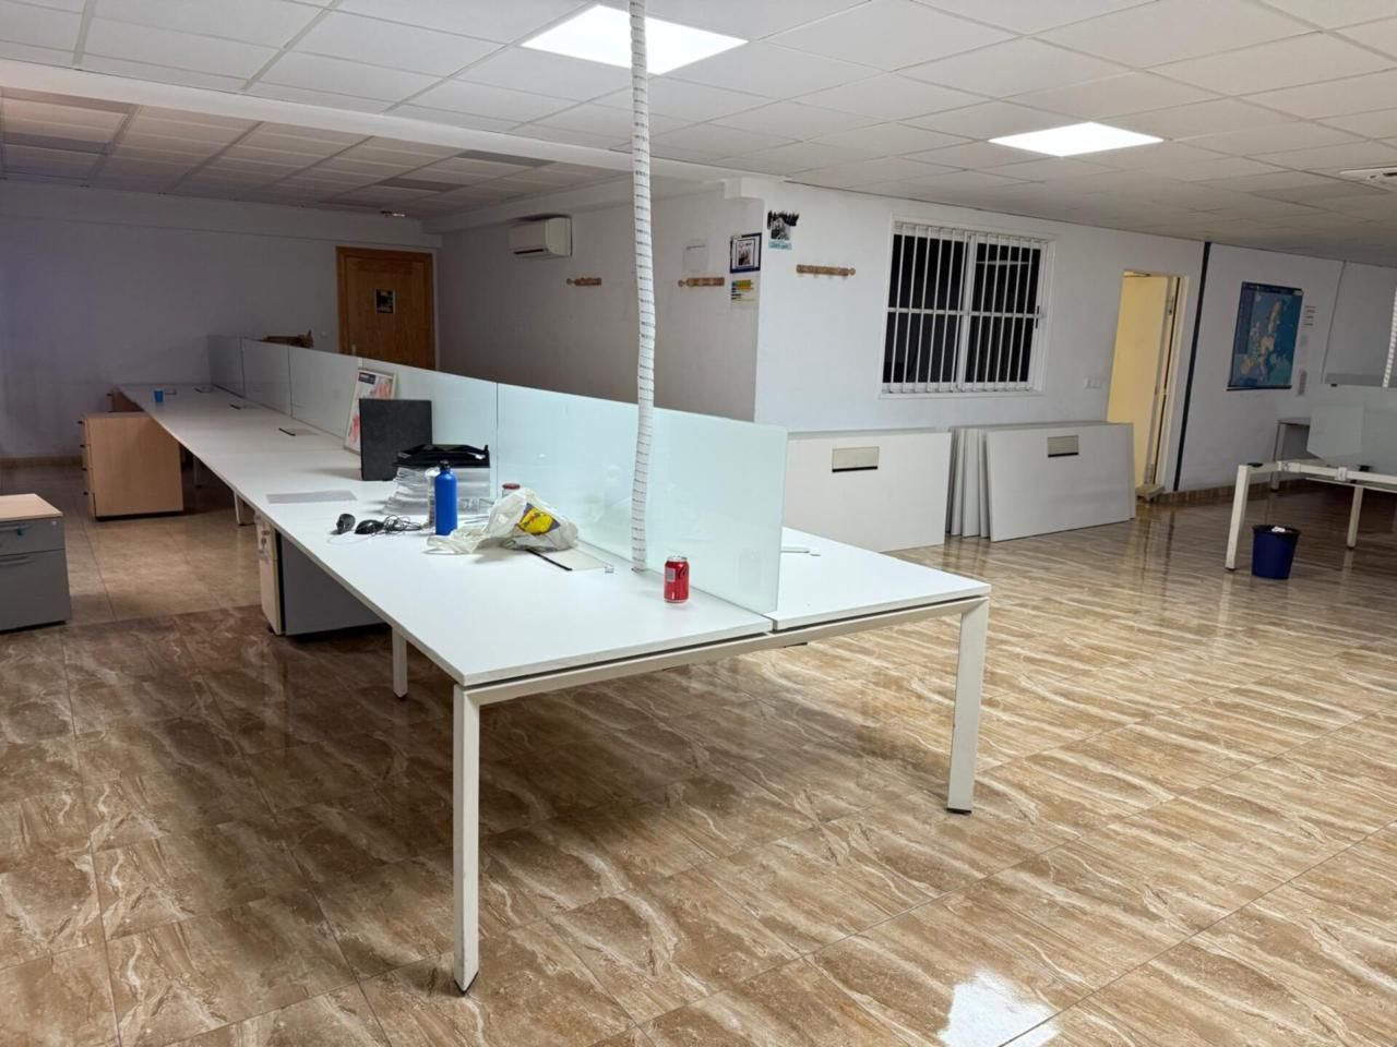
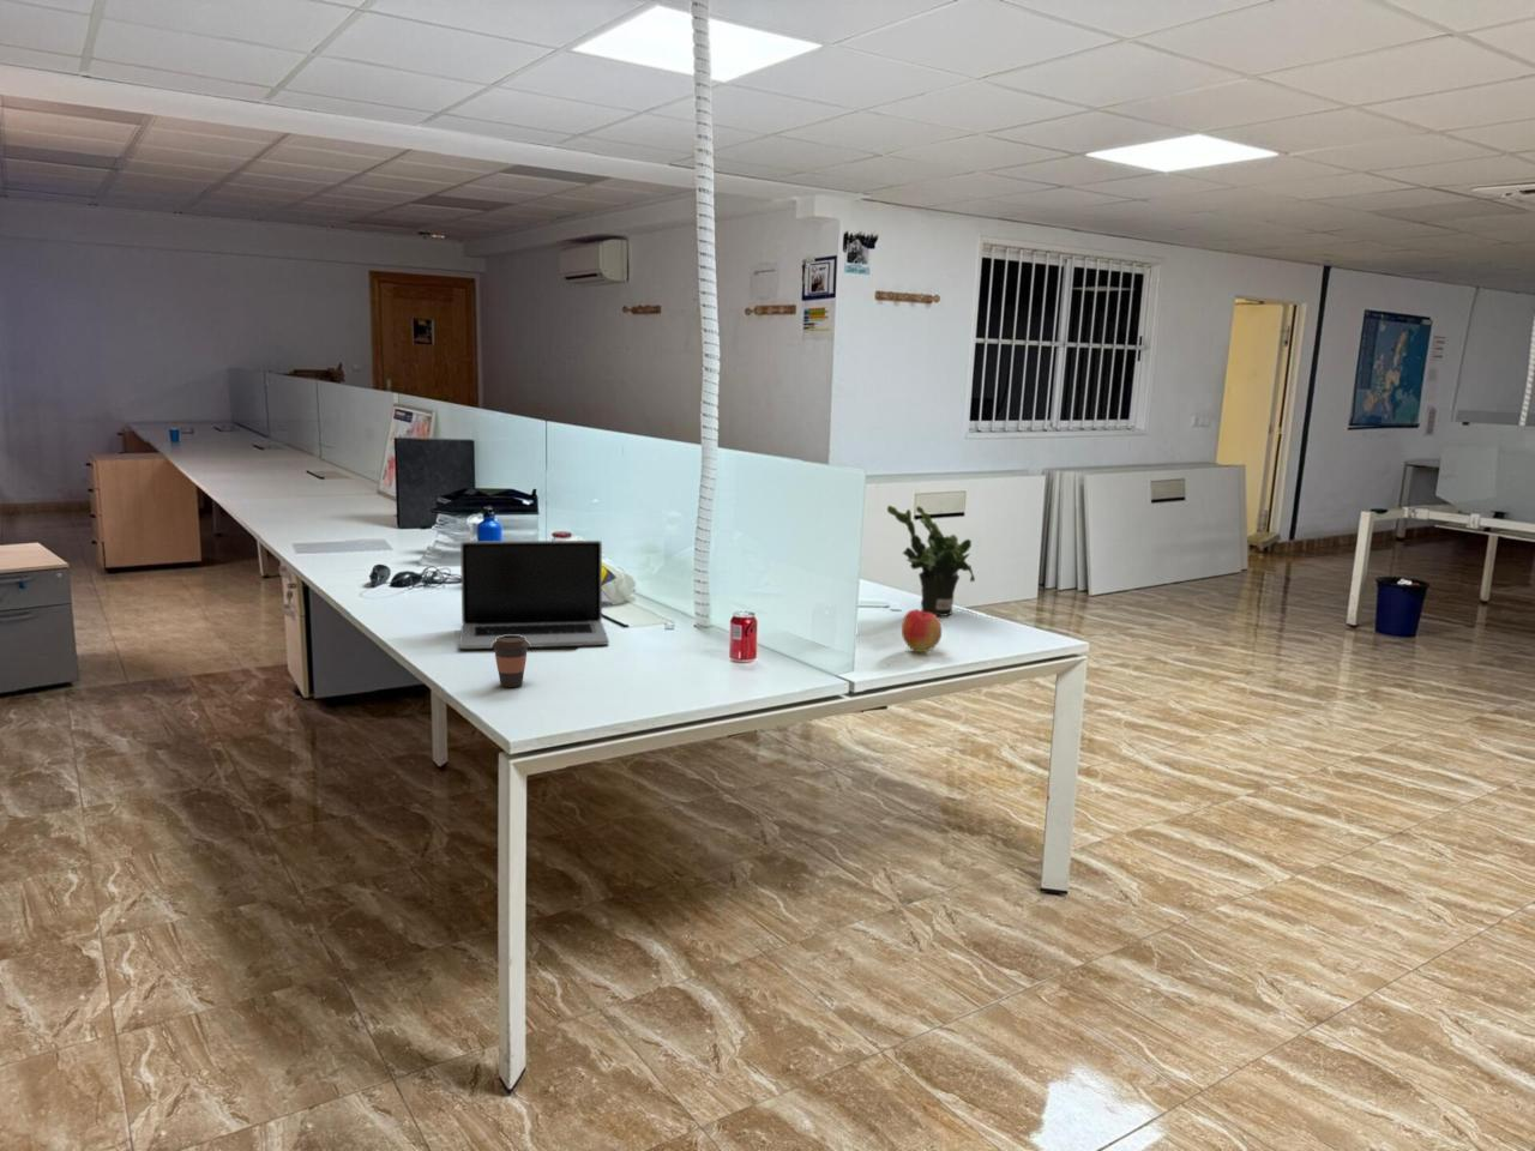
+ apple [900,609,943,653]
+ laptop [458,539,610,649]
+ potted plant [886,504,977,618]
+ coffee cup [492,636,531,688]
